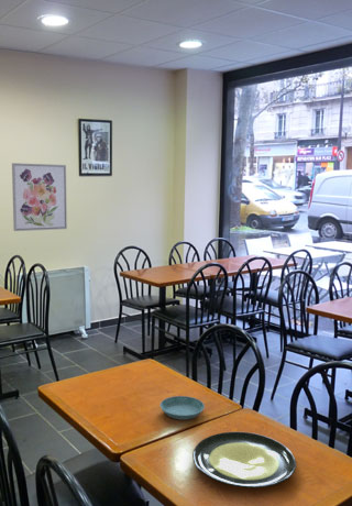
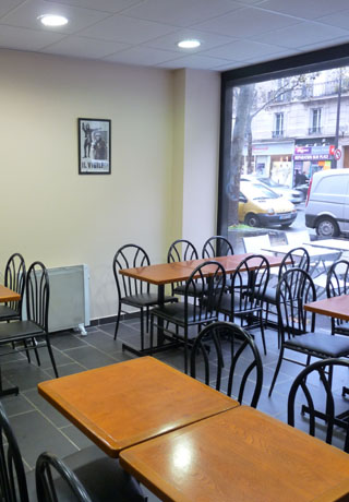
- saucer [160,395,206,421]
- wall art [11,162,68,232]
- plate [191,431,297,488]
